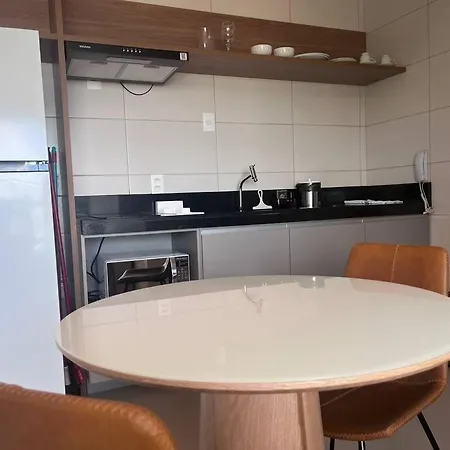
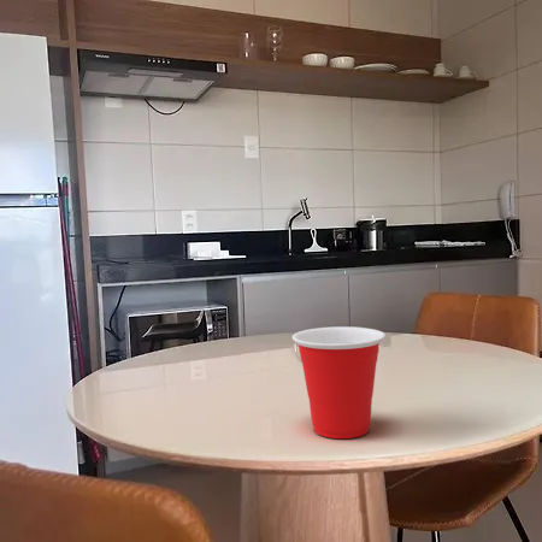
+ cup [291,325,387,440]
